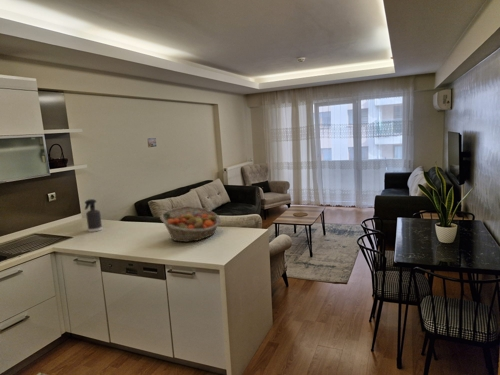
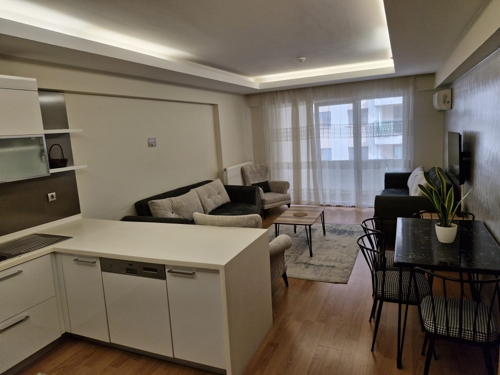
- fruit basket [159,205,222,243]
- spray bottle [84,198,103,233]
